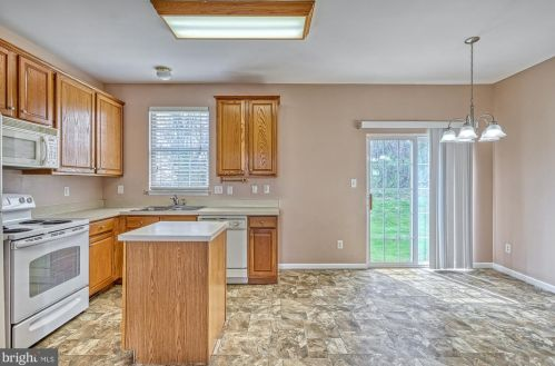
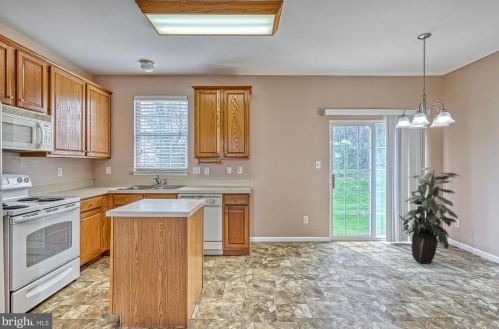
+ indoor plant [398,166,461,265]
